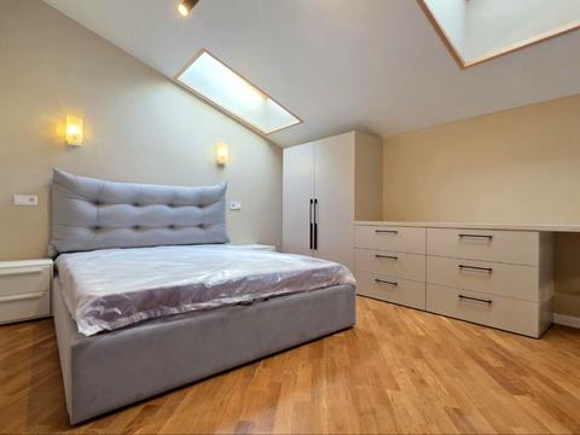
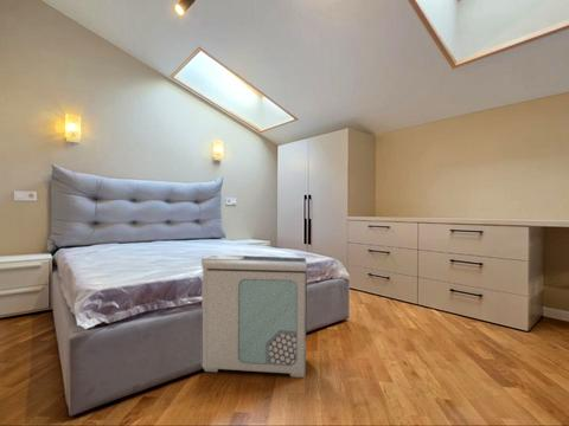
+ air purifier [200,253,308,379]
